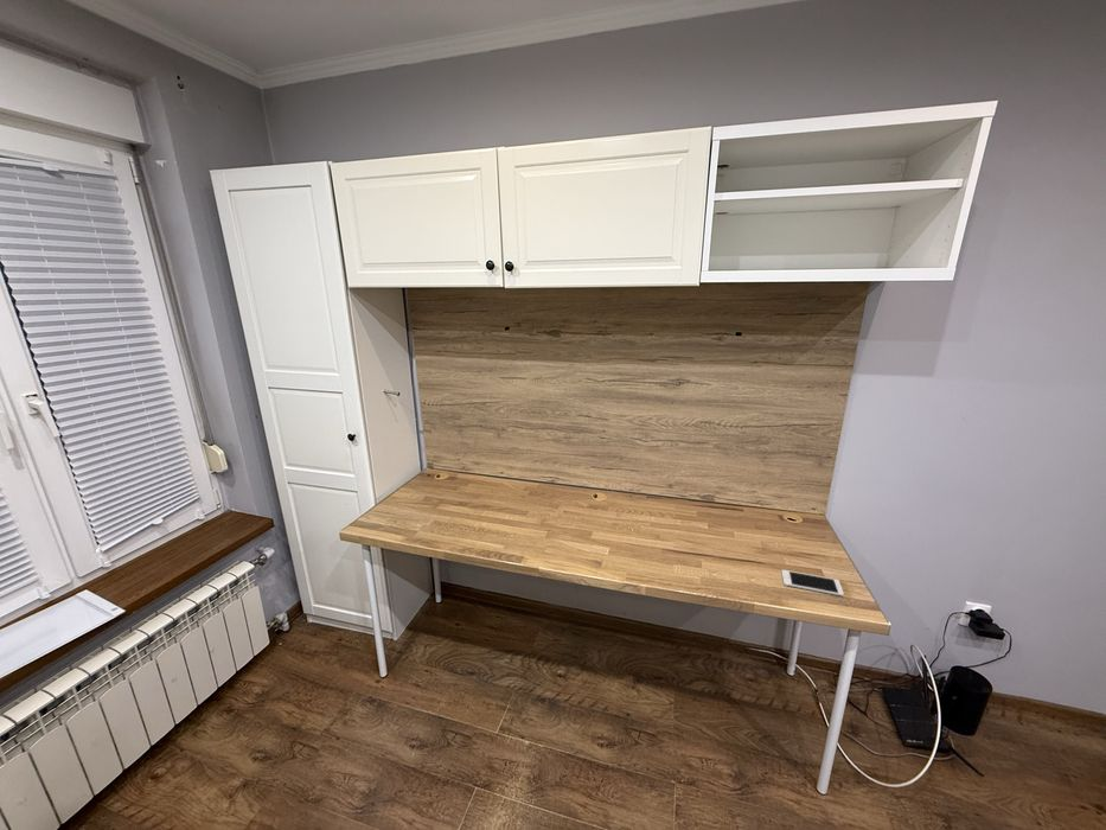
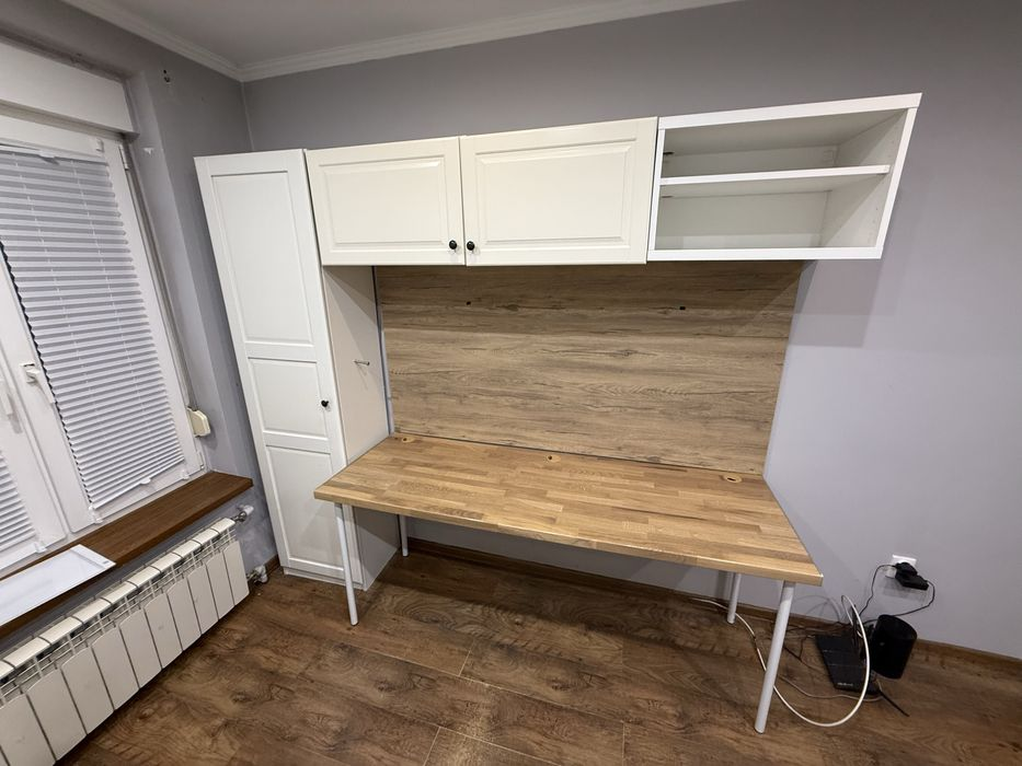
- cell phone [781,569,845,598]
